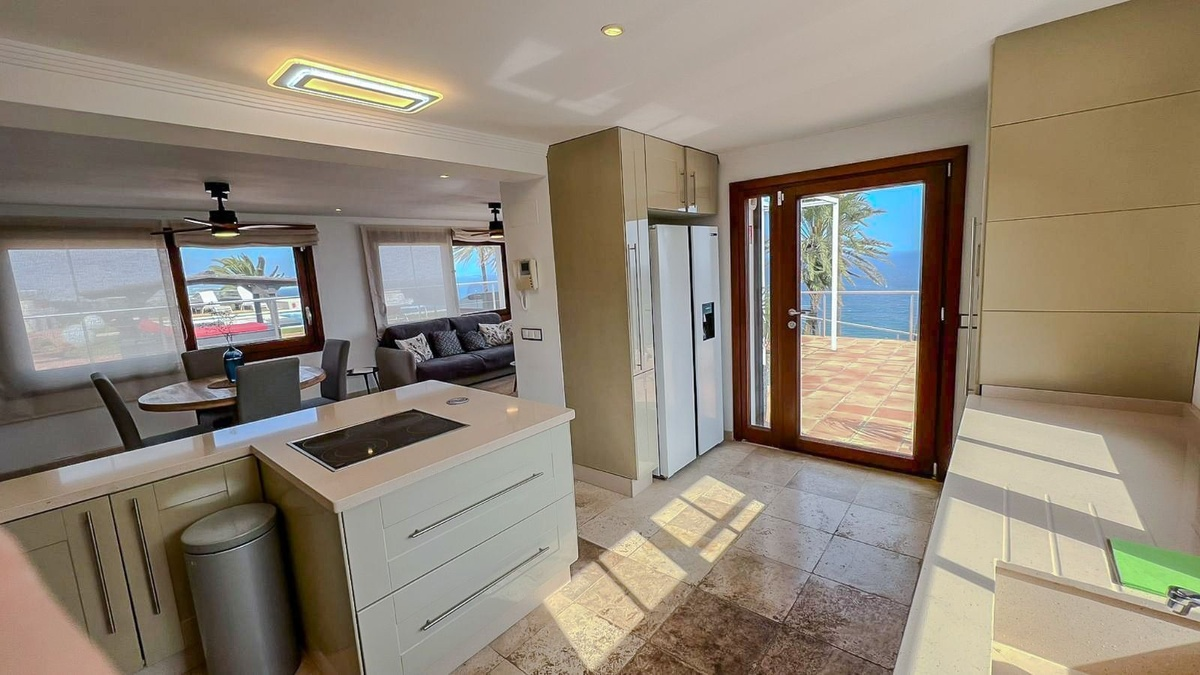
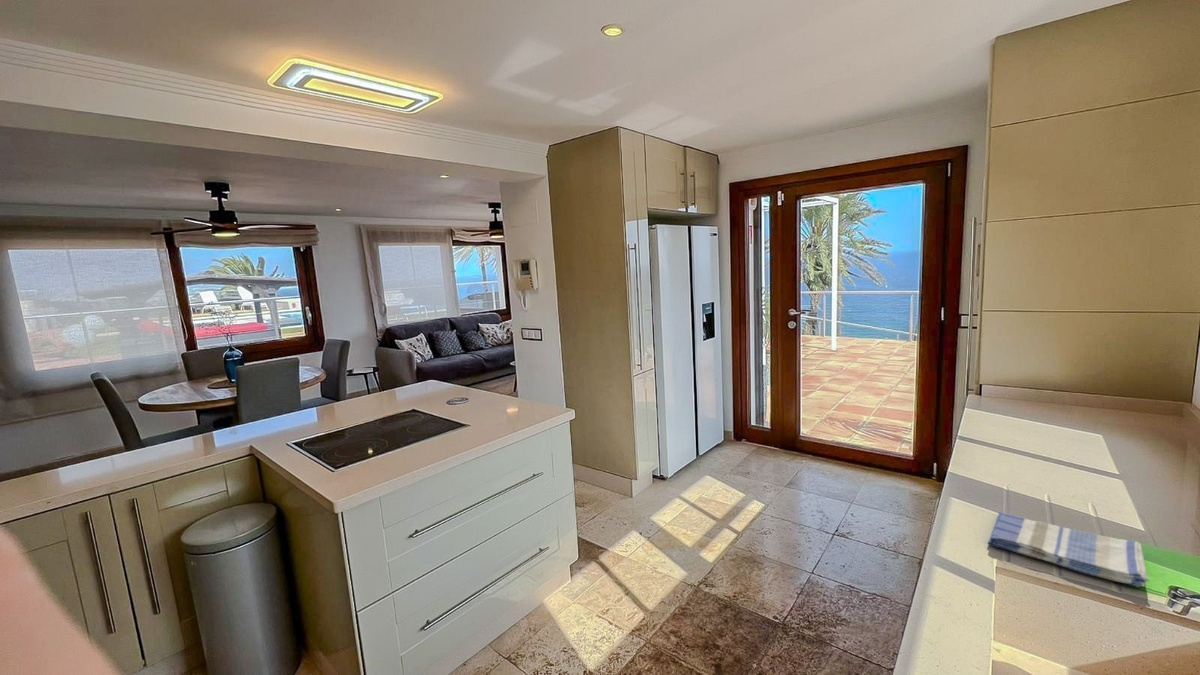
+ dish towel [987,512,1150,588]
